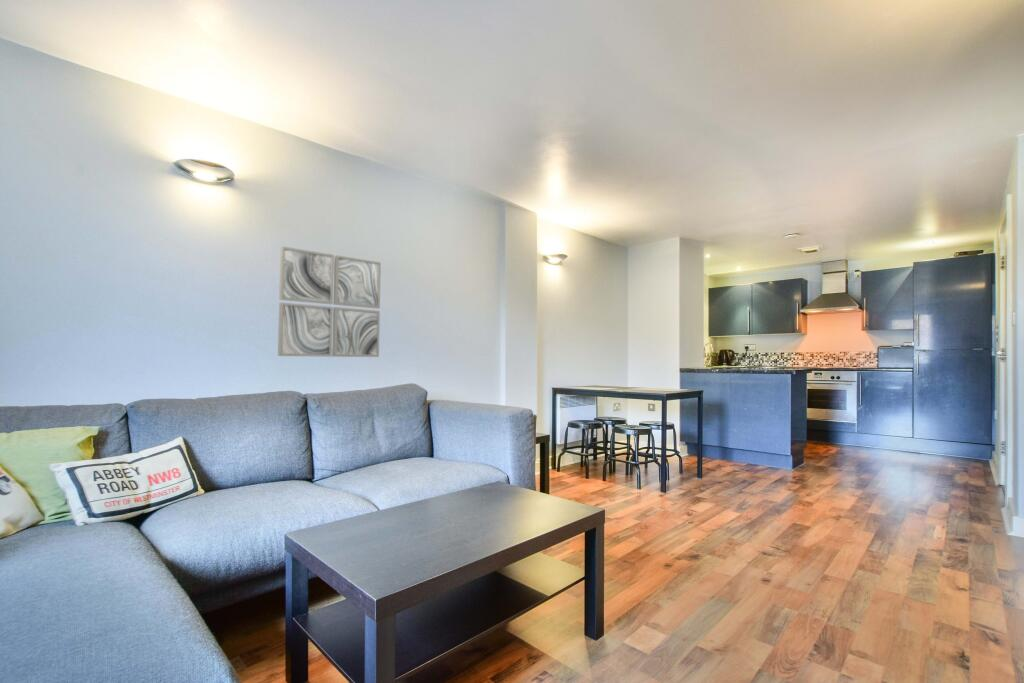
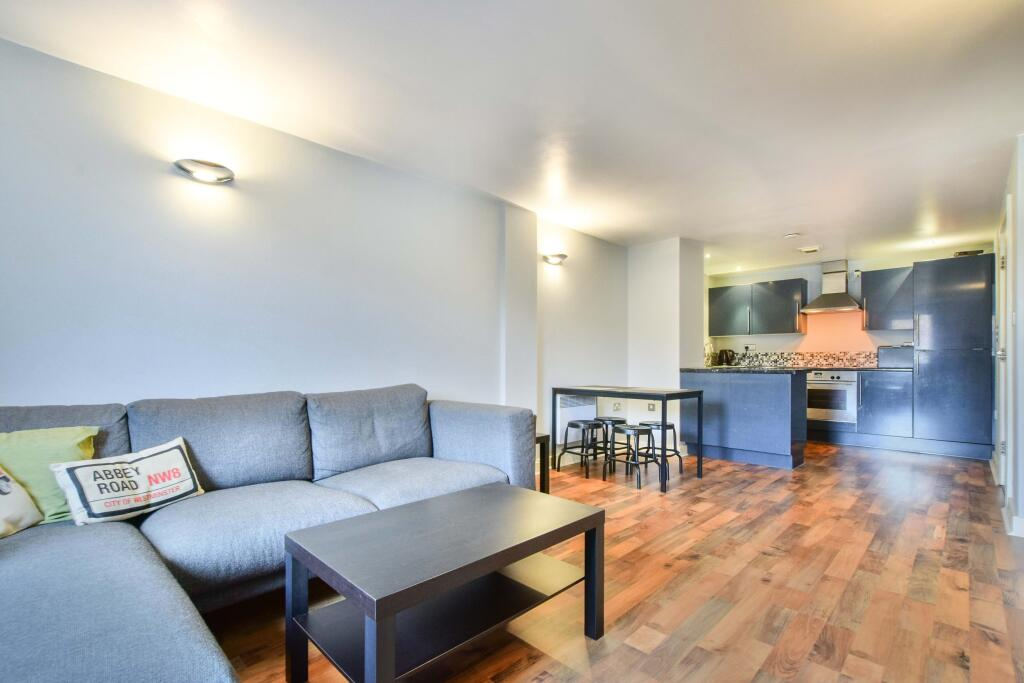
- wall art [277,245,382,358]
